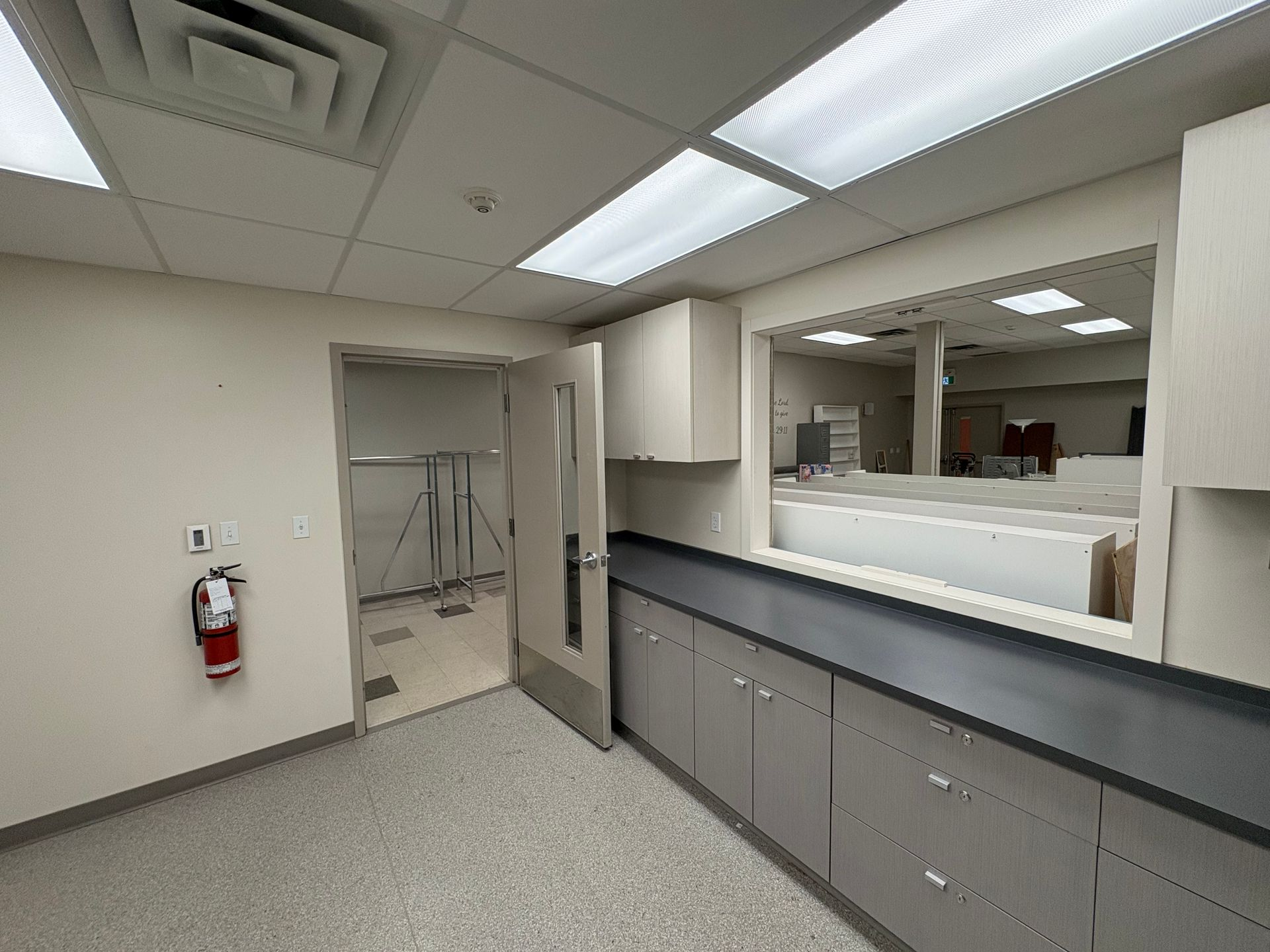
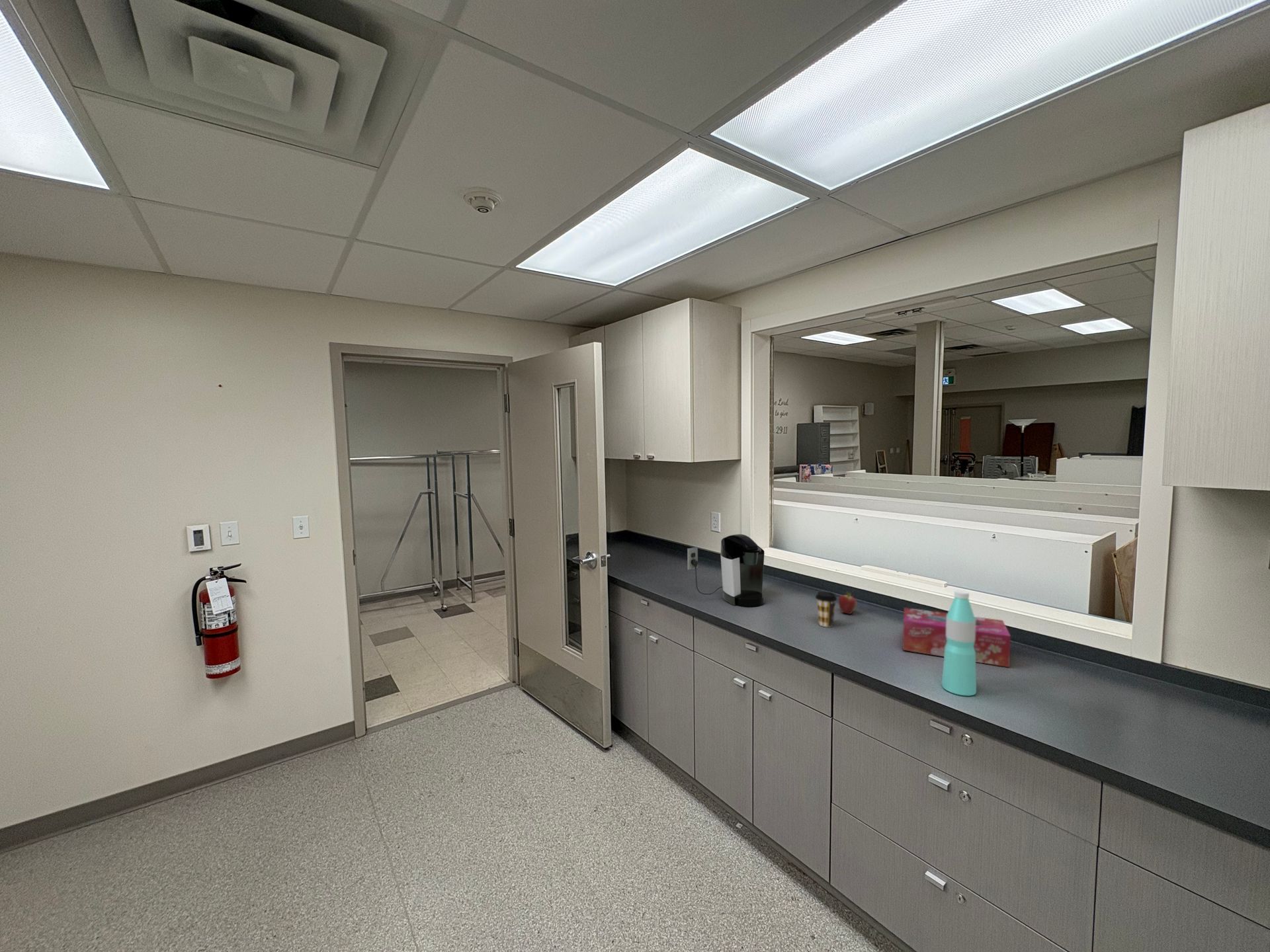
+ tissue box [902,607,1011,668]
+ fruit [838,590,858,615]
+ coffee cup [815,591,837,628]
+ water bottle [941,590,977,696]
+ coffee maker [687,534,765,607]
